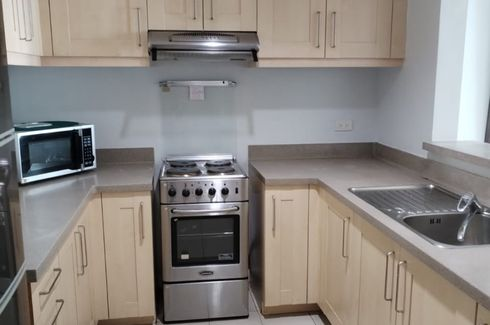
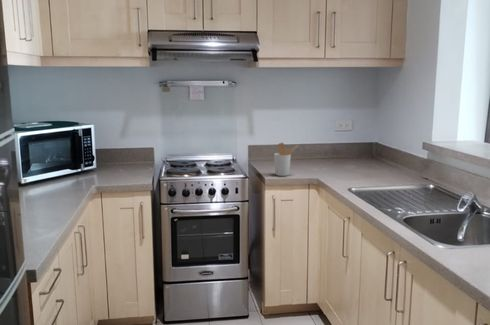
+ utensil holder [273,142,299,177]
